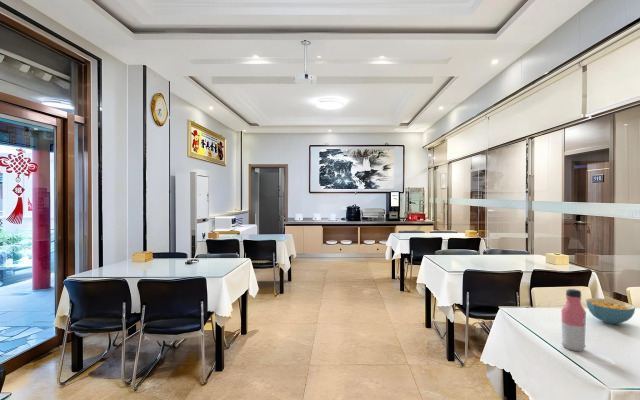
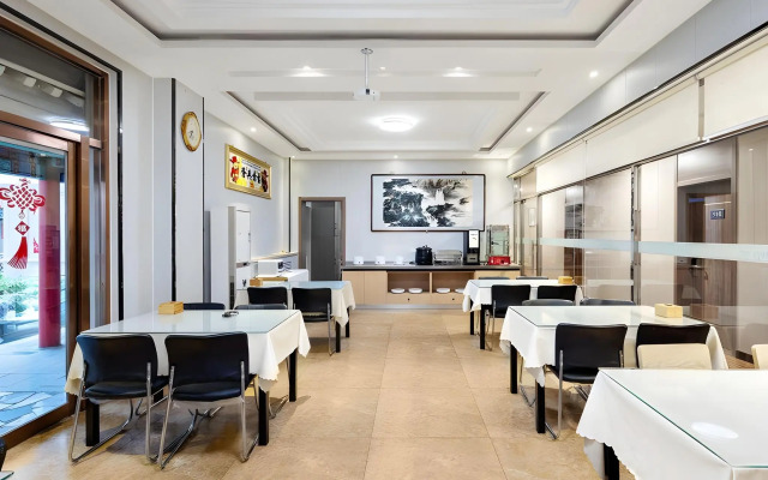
- water bottle [560,288,587,353]
- cereal bowl [585,297,636,325]
